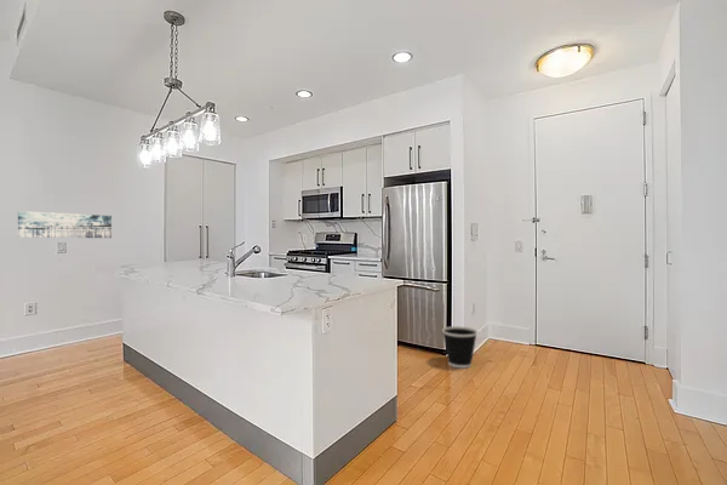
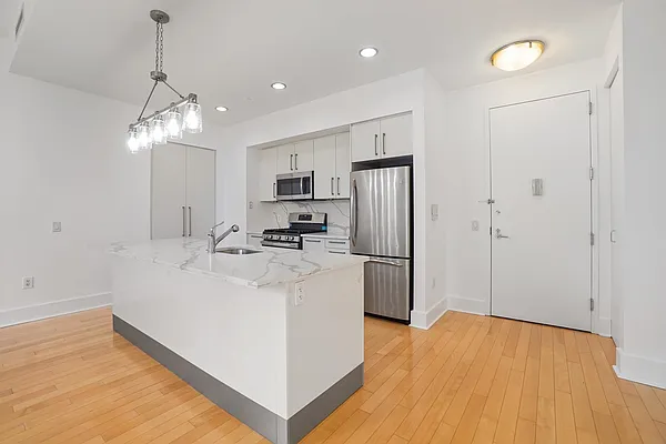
- wall art [17,210,113,239]
- wastebasket [441,325,479,370]
